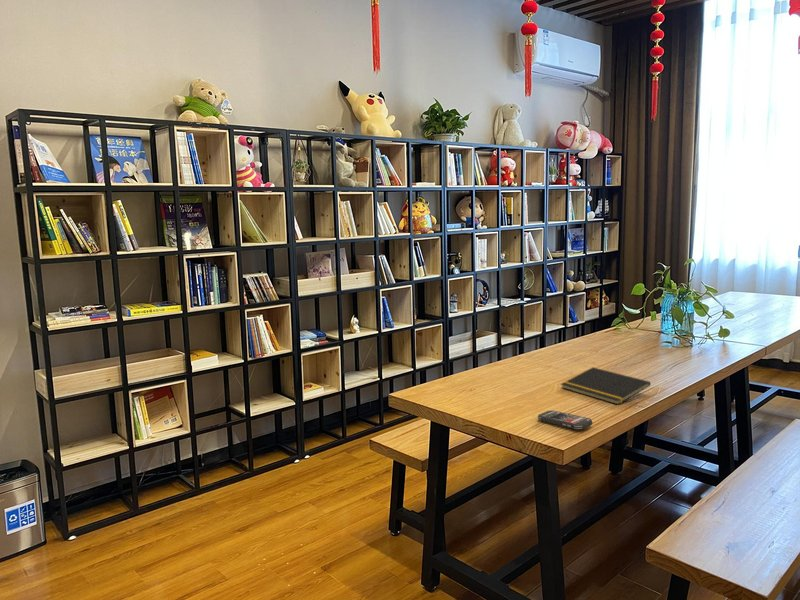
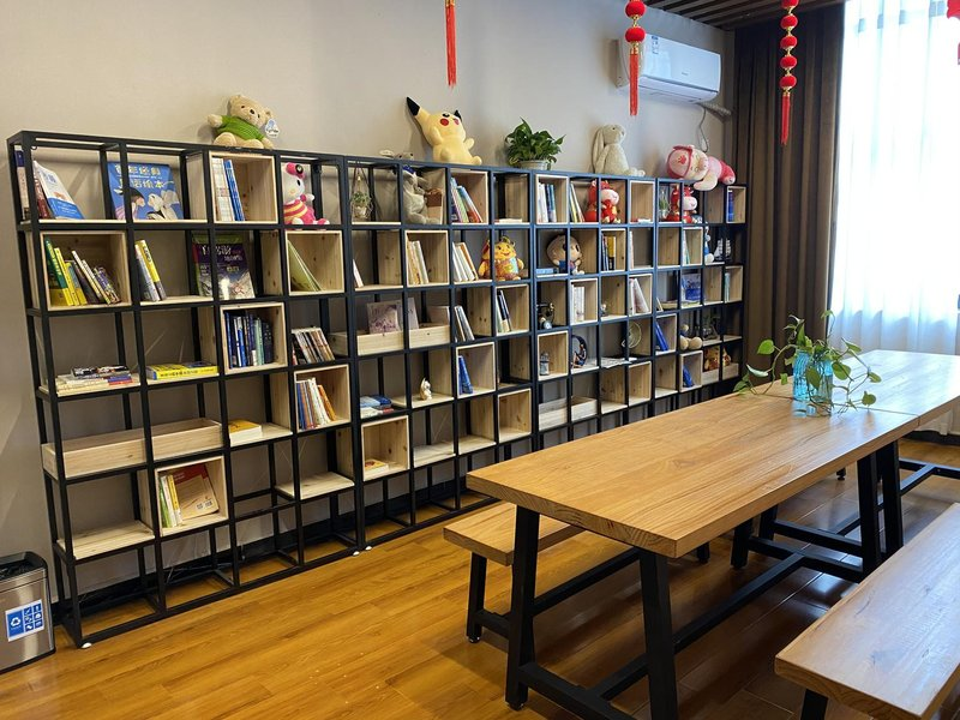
- smartphone [537,410,594,430]
- notepad [560,366,652,406]
